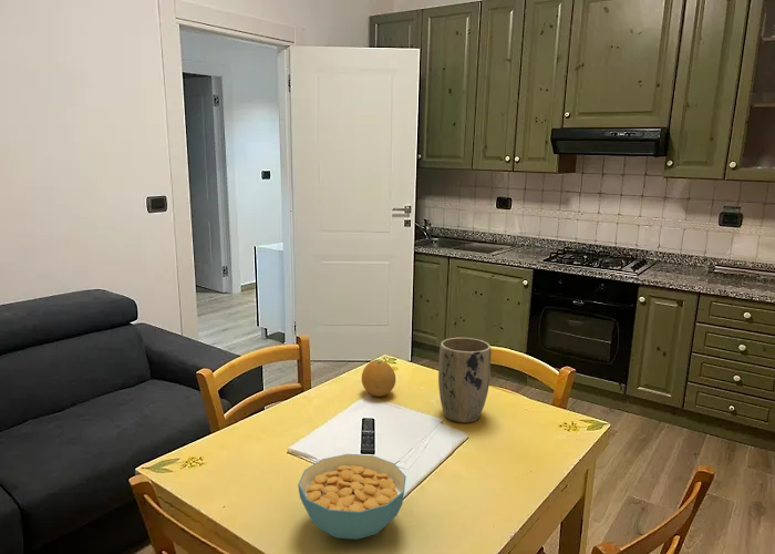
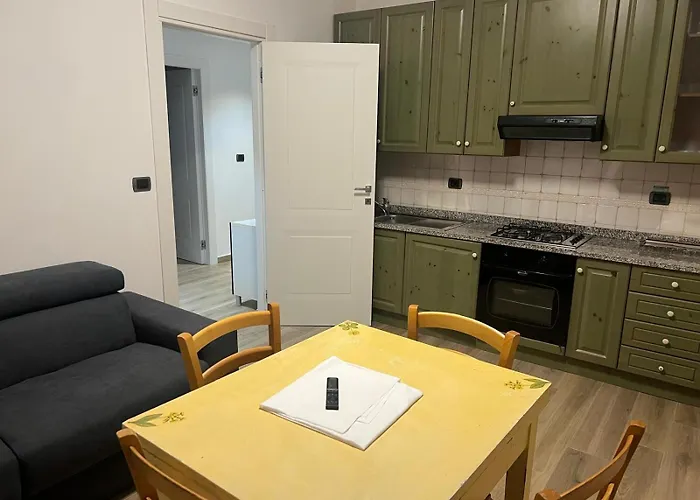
- cereal bowl [297,453,407,541]
- fruit [361,359,396,398]
- plant pot [437,337,493,424]
